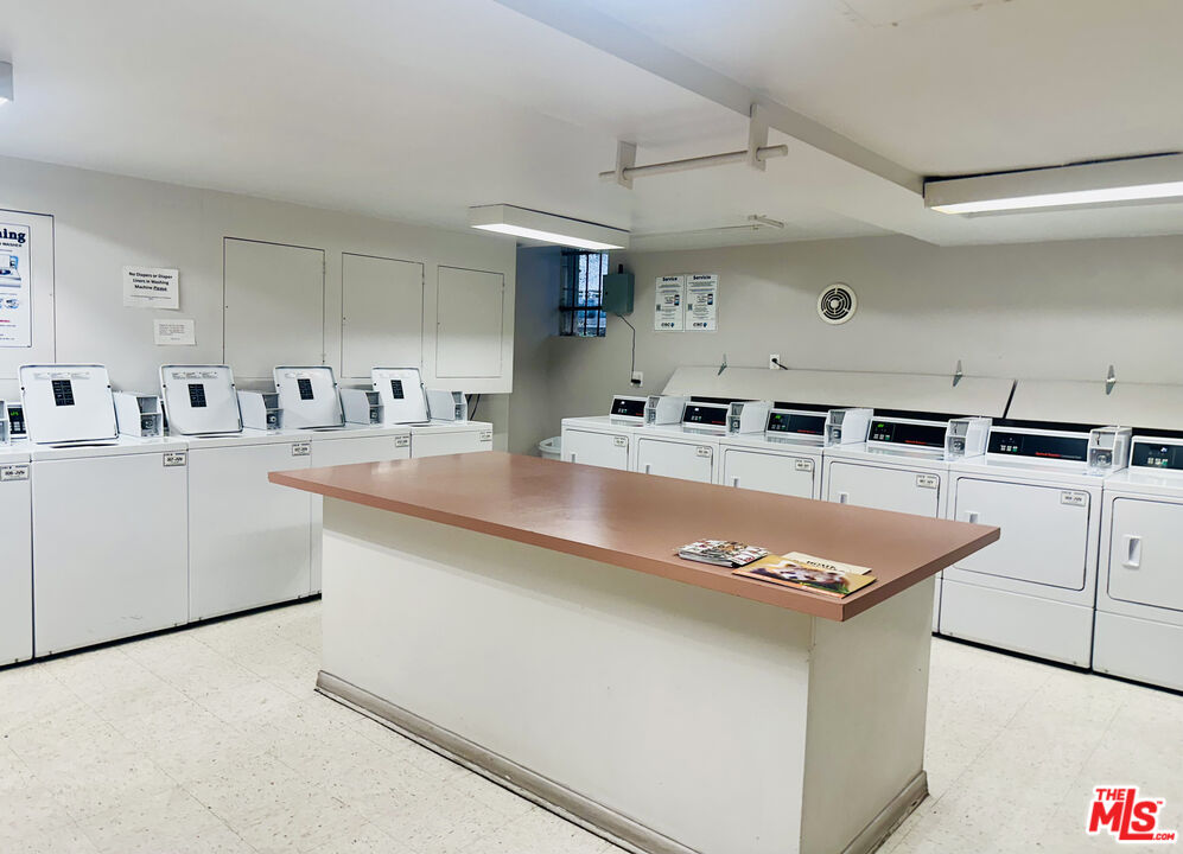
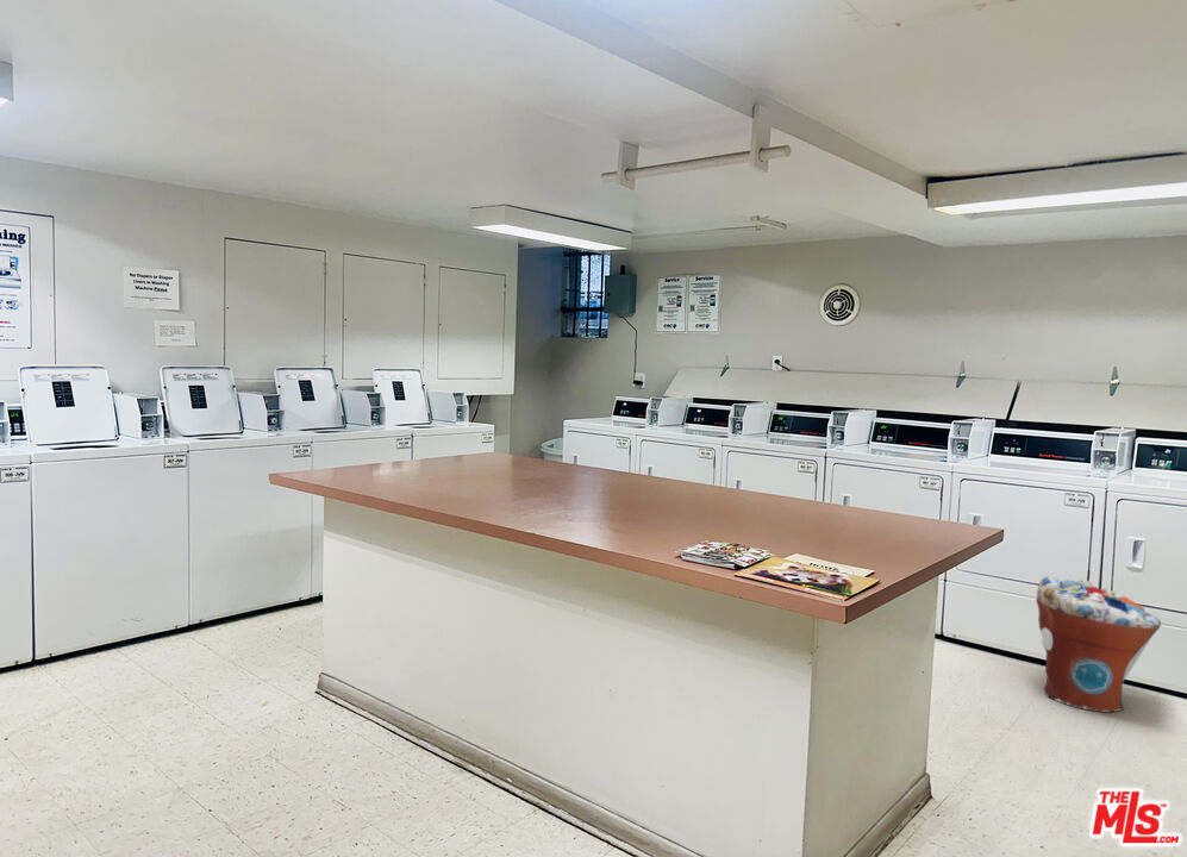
+ flower pot [1035,575,1162,713]
